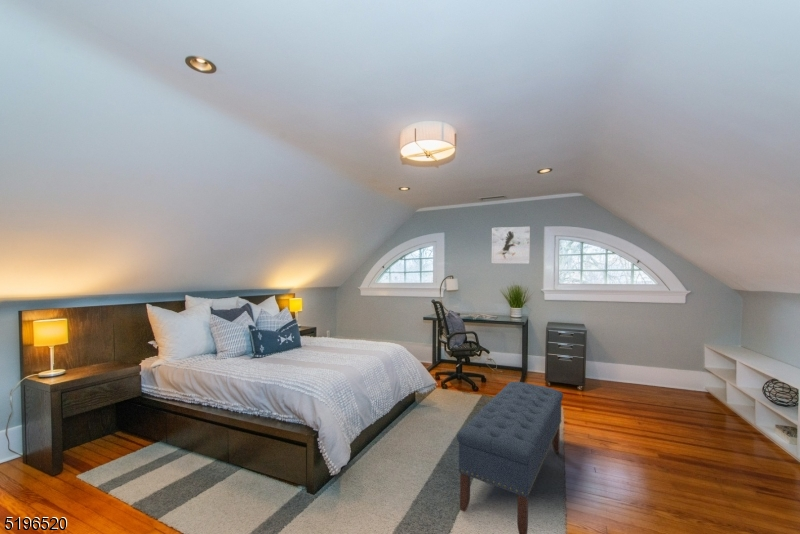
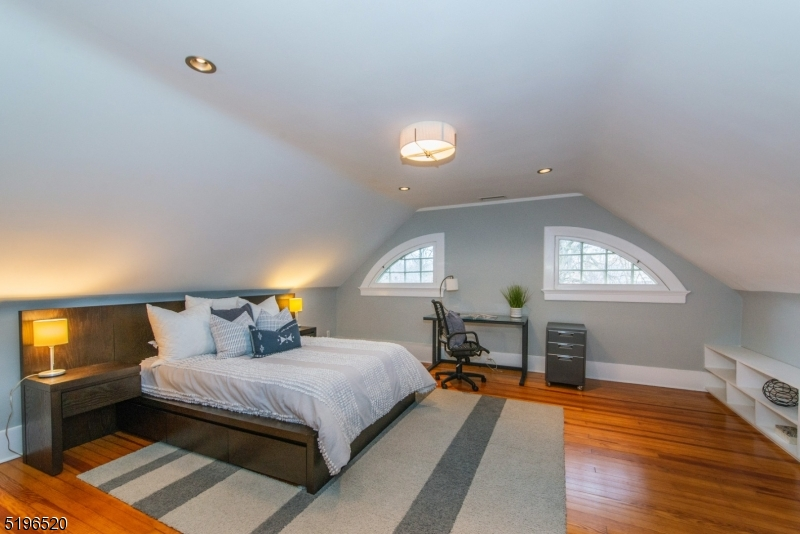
- bench [456,381,564,534]
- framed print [491,226,531,264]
